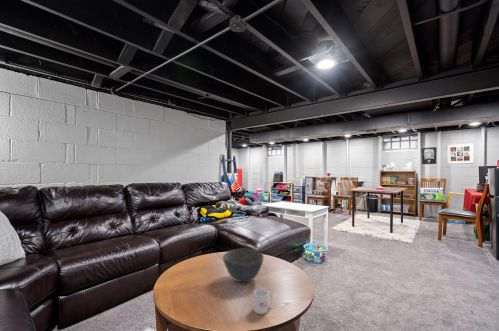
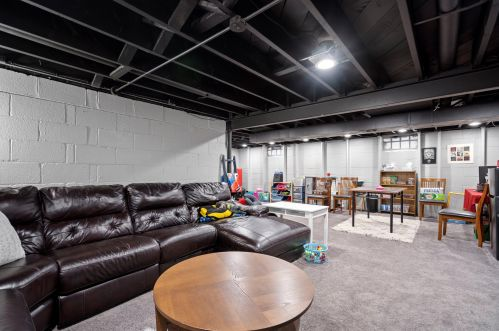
- mug [253,288,273,315]
- bowl [222,247,265,283]
